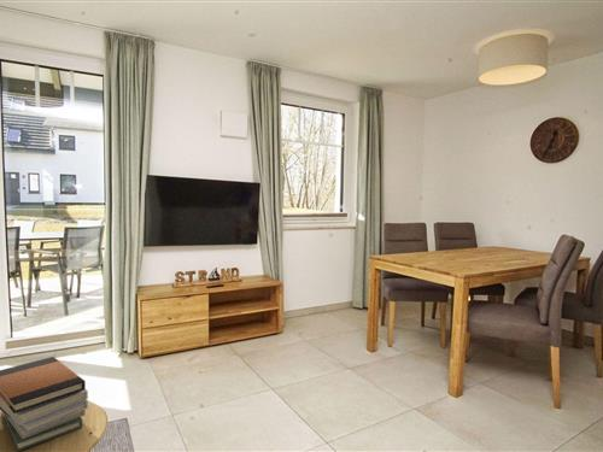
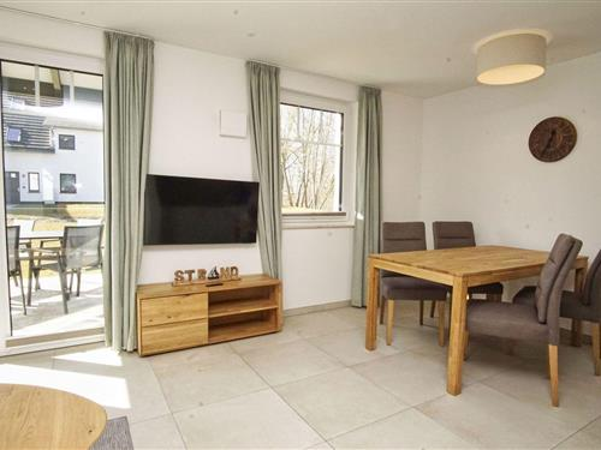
- book stack [0,356,89,452]
